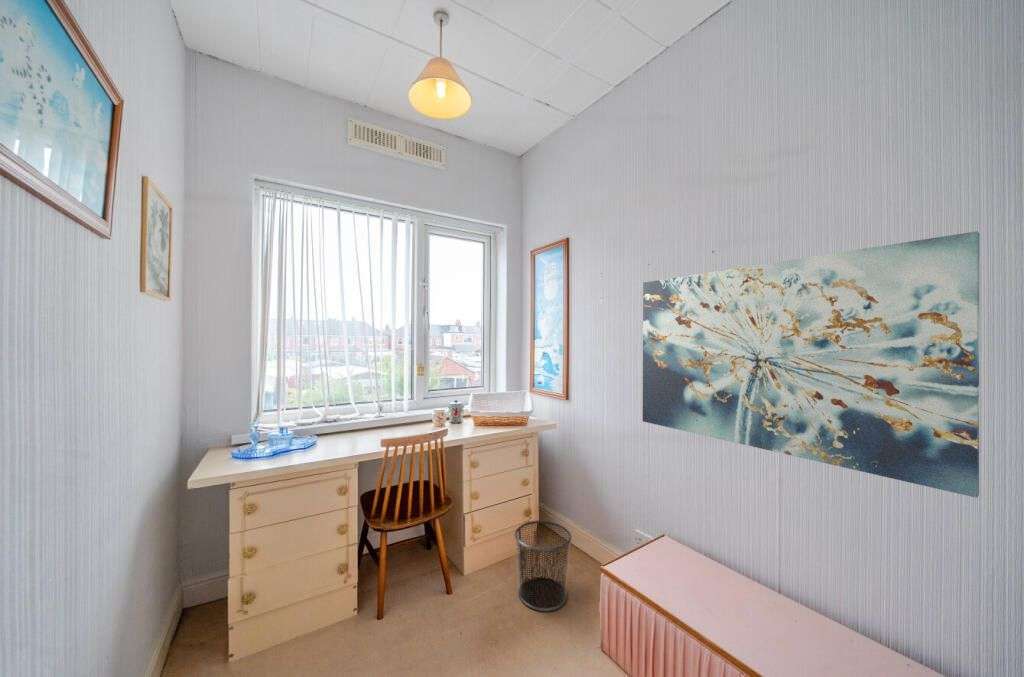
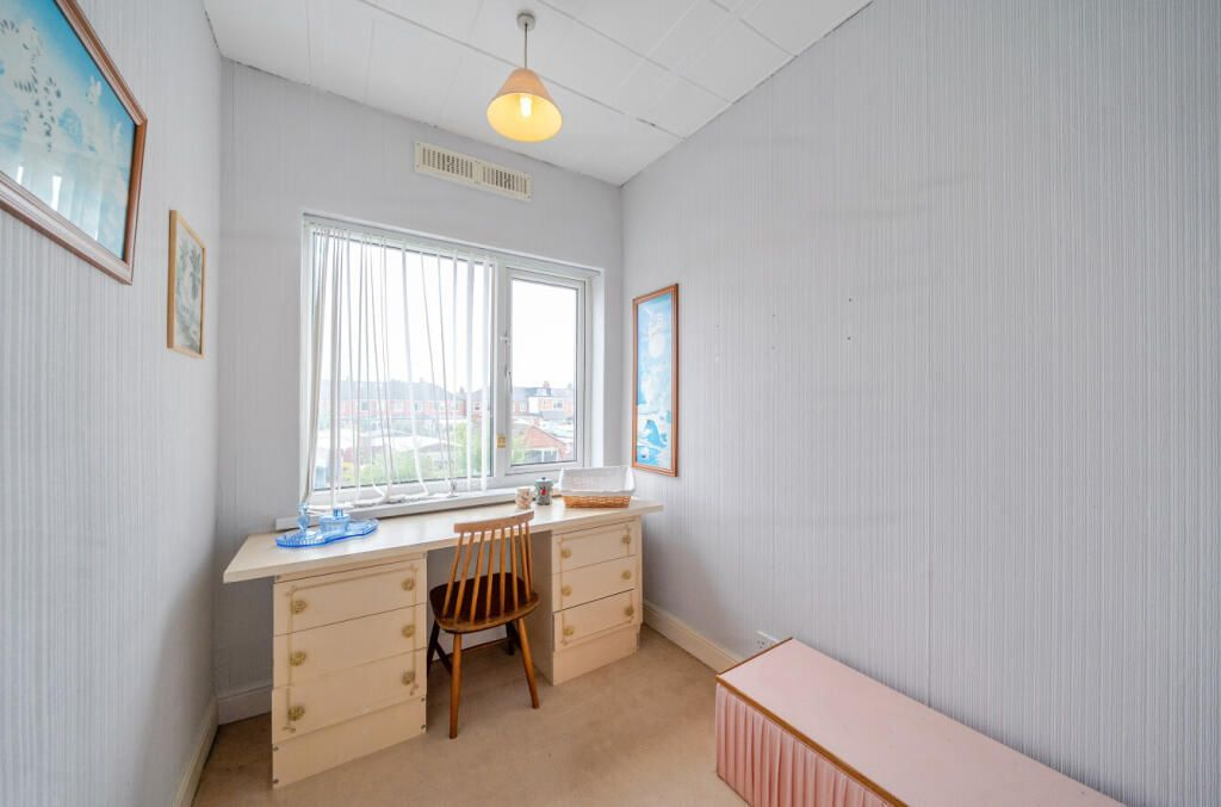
- wall art [642,230,980,499]
- waste bin [514,519,572,612]
